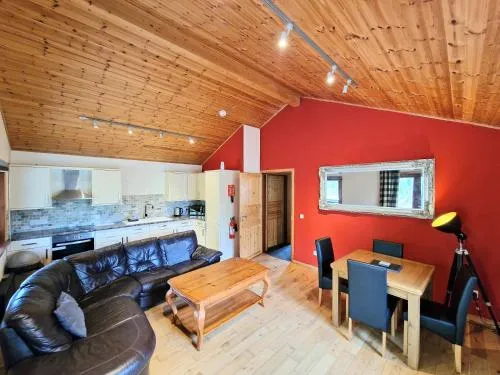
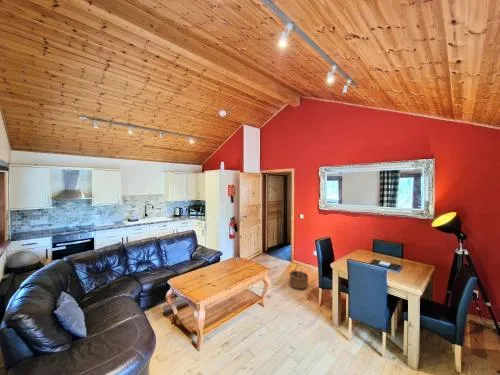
+ wicker basket [288,264,309,290]
